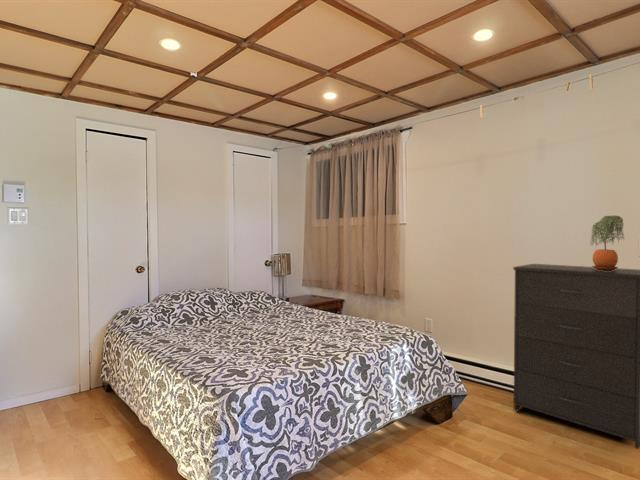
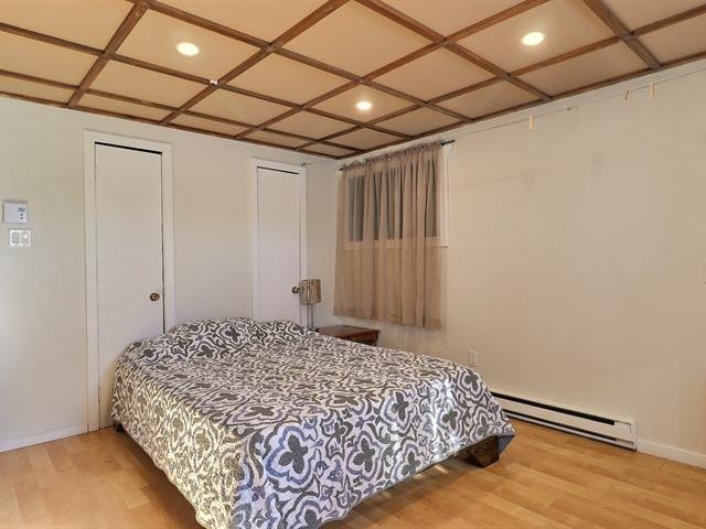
- dresser [512,263,640,450]
- potted plant [590,215,626,271]
